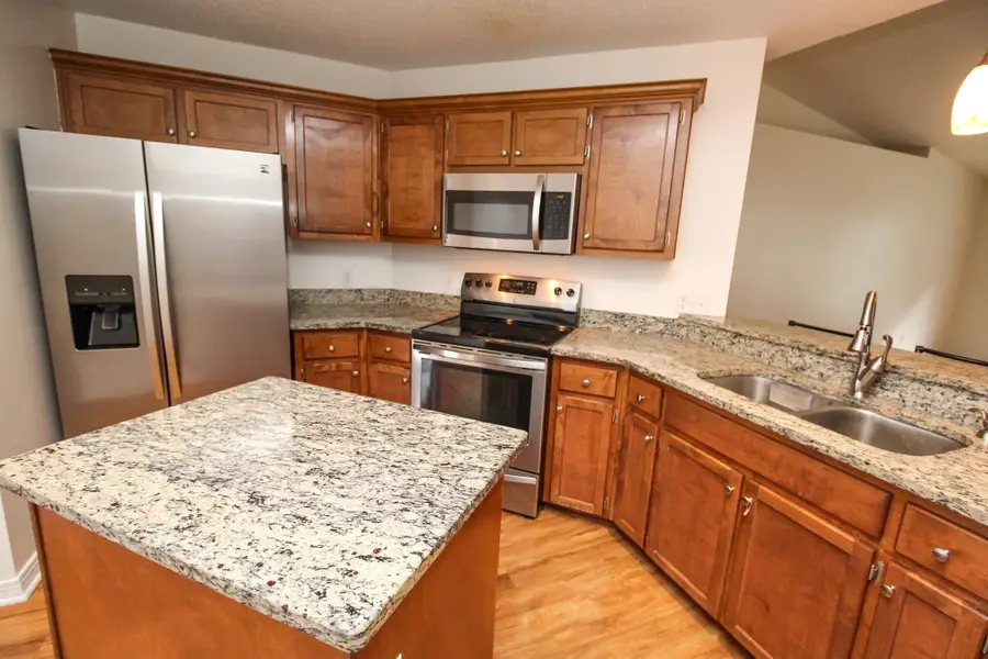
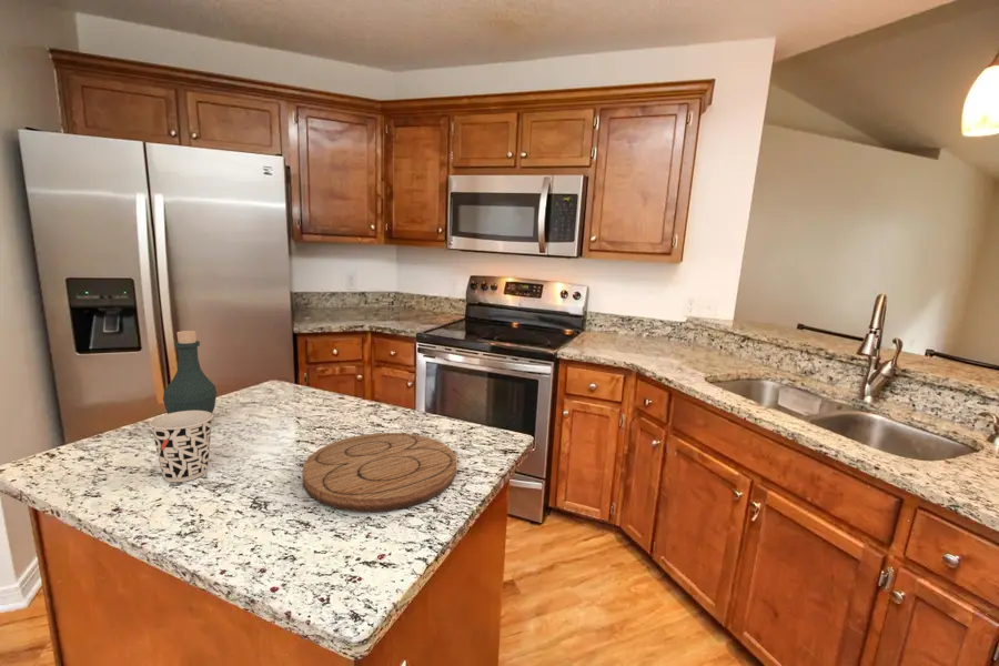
+ cup [149,411,214,483]
+ cutting board [302,432,457,513]
+ bottle [162,330,218,414]
